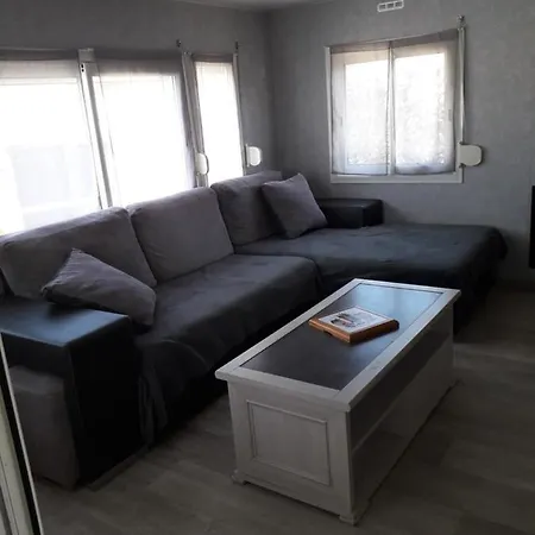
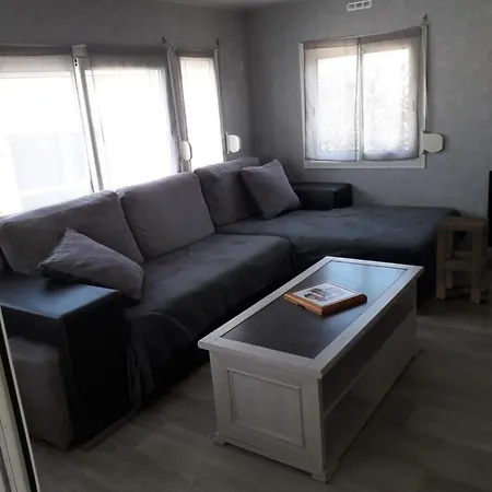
+ side table [435,215,490,305]
